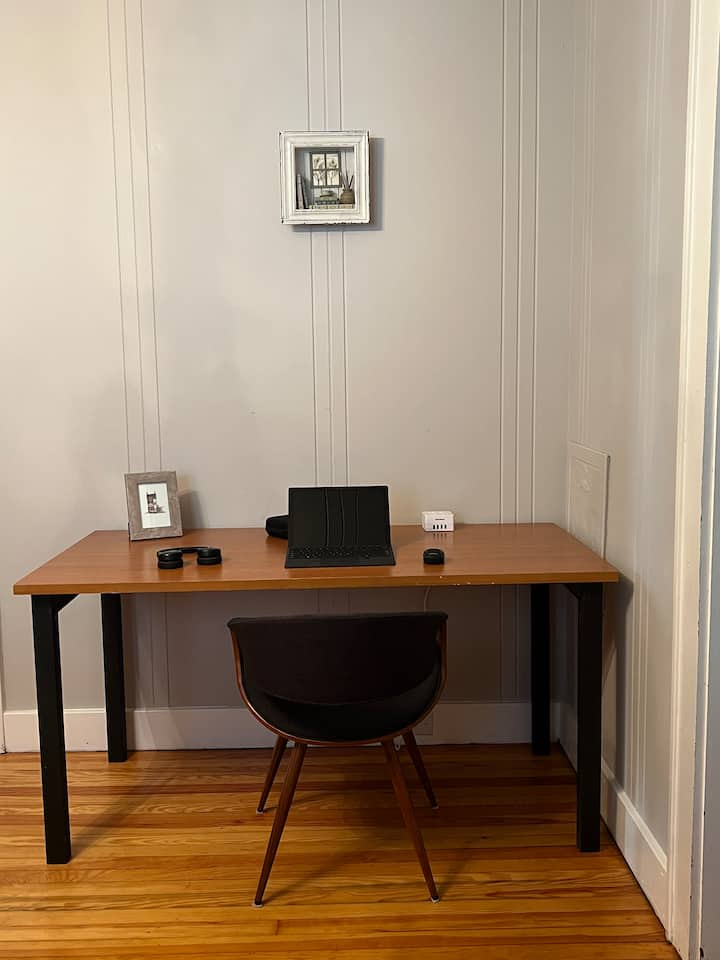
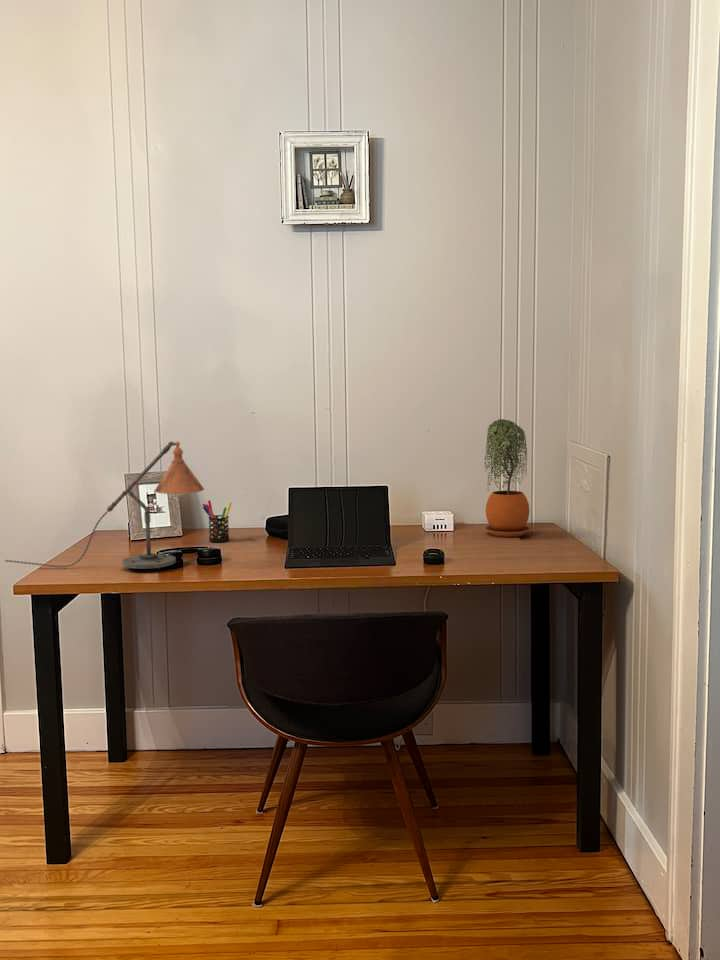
+ pen holder [202,499,232,543]
+ potted plant [484,418,531,538]
+ desk lamp [4,441,205,570]
